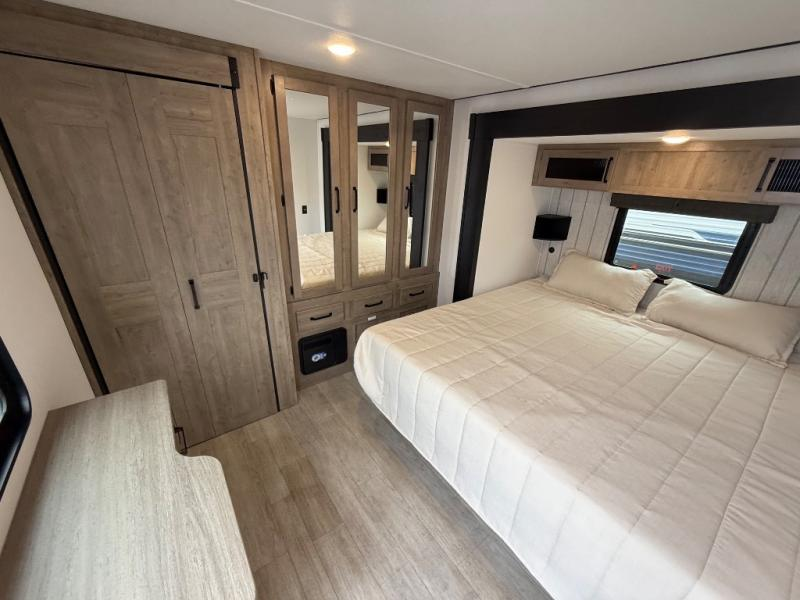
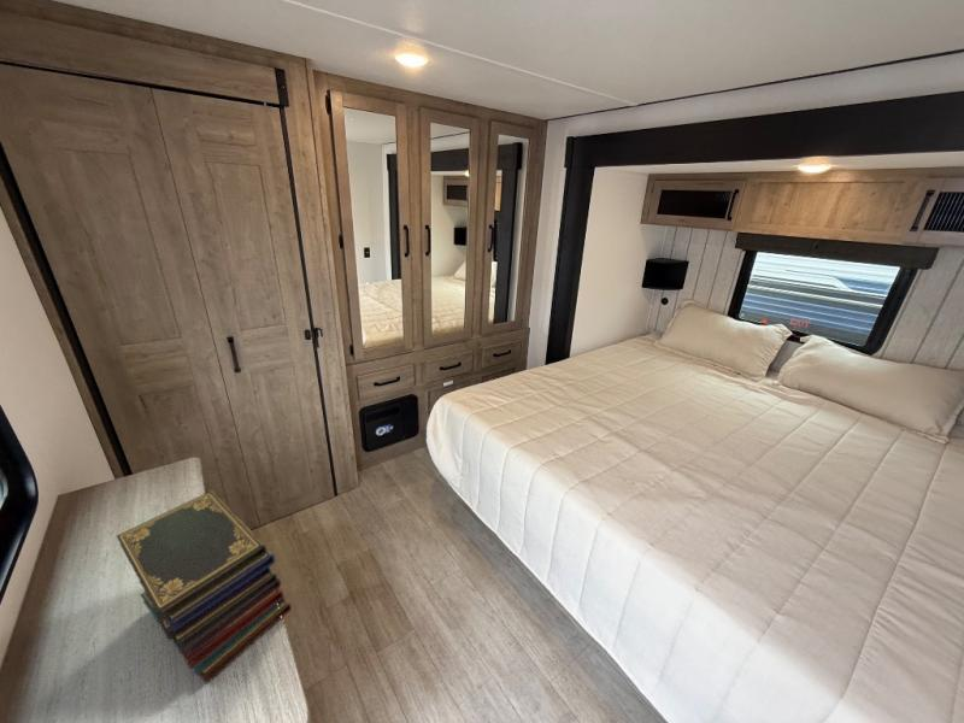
+ book stack [116,489,293,686]
